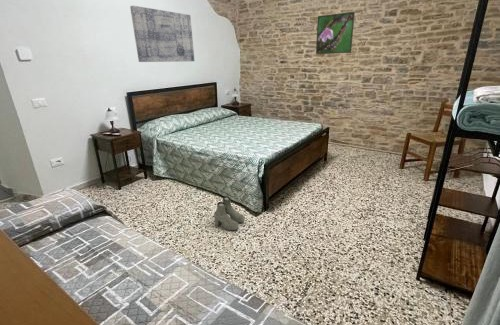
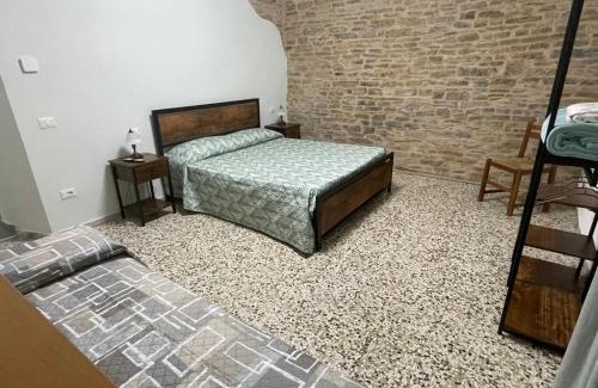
- wall art [129,5,195,63]
- boots [213,195,245,231]
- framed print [315,11,356,55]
